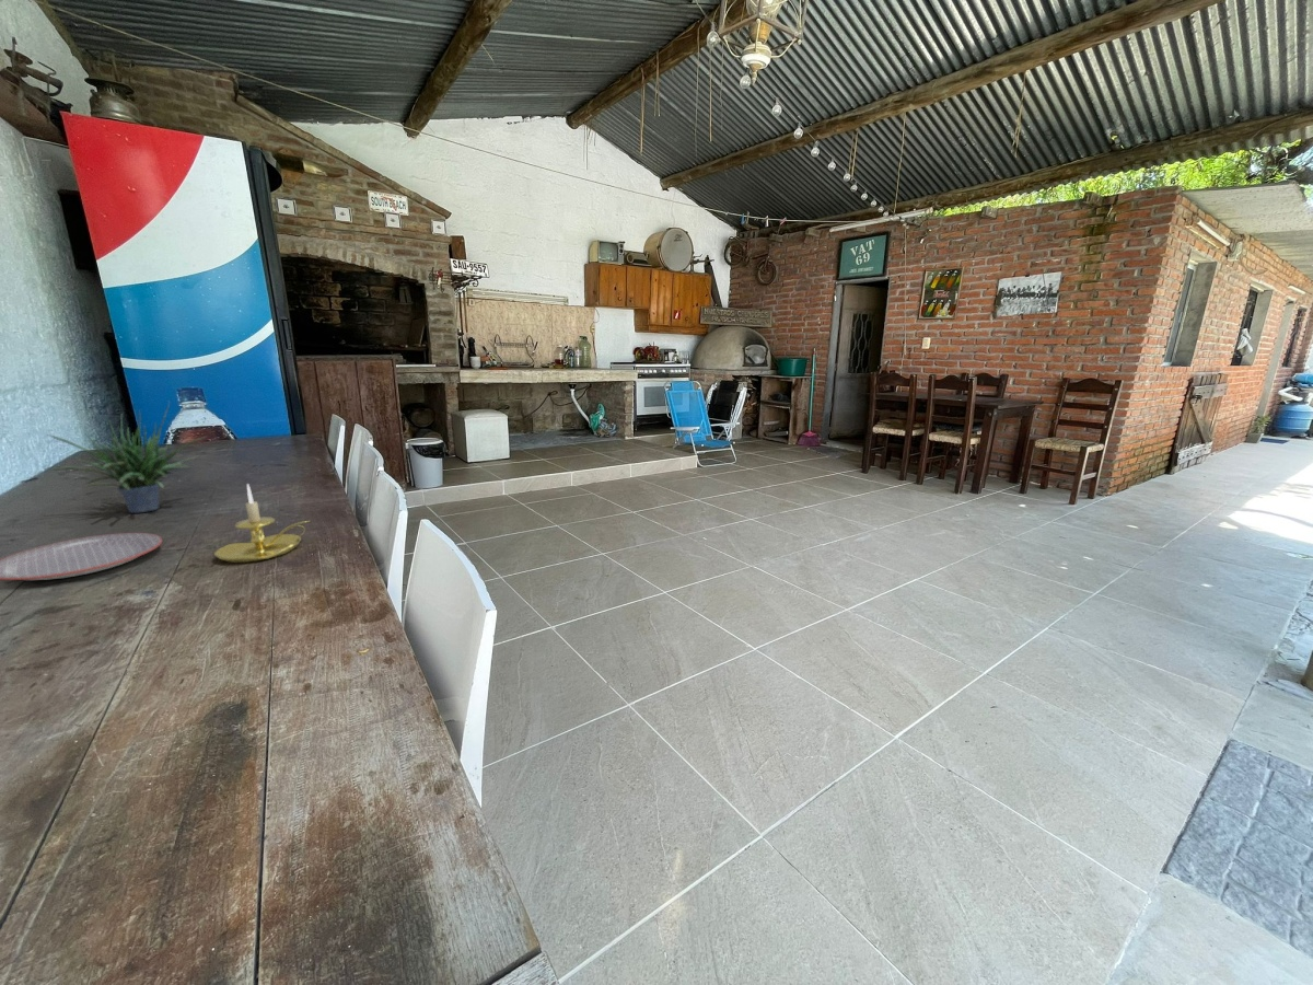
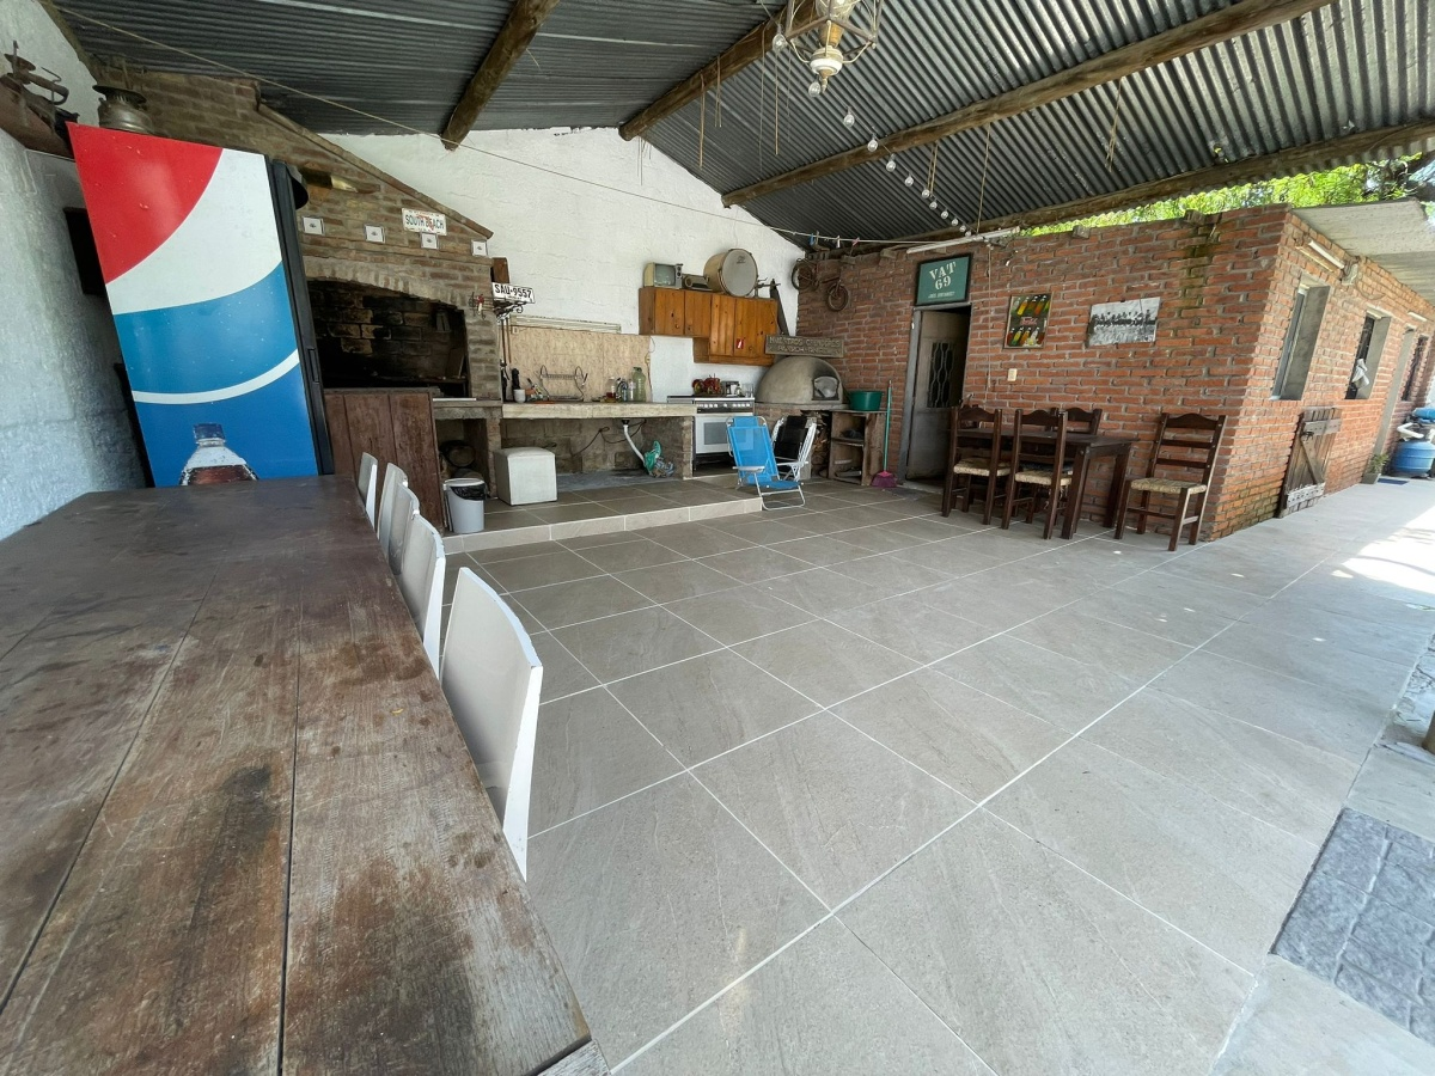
- candle holder [213,483,312,564]
- potted plant [47,399,208,514]
- plate [0,532,164,581]
